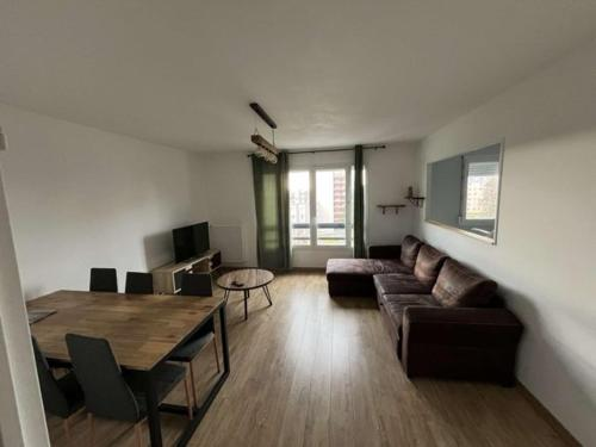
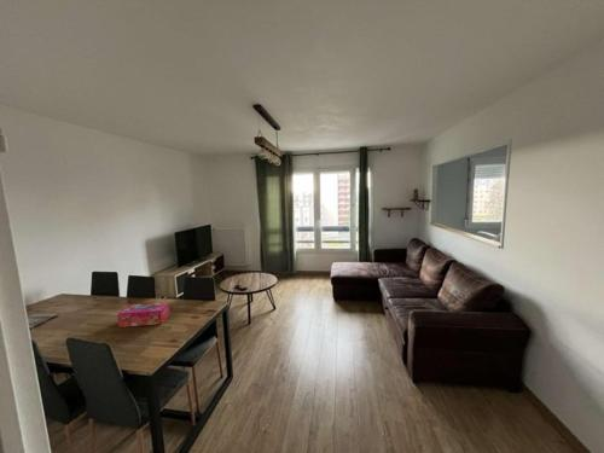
+ tissue box [116,301,170,329]
